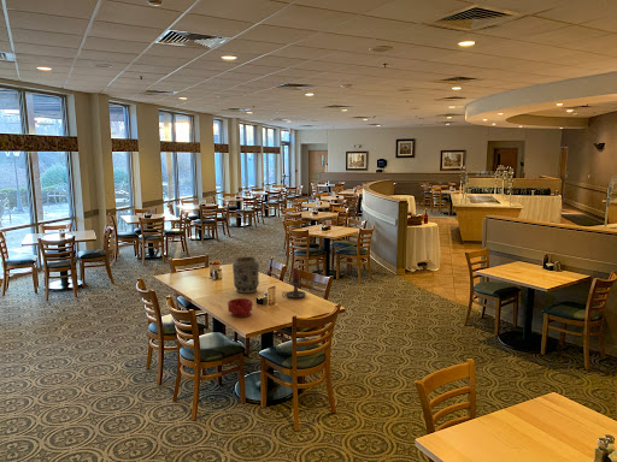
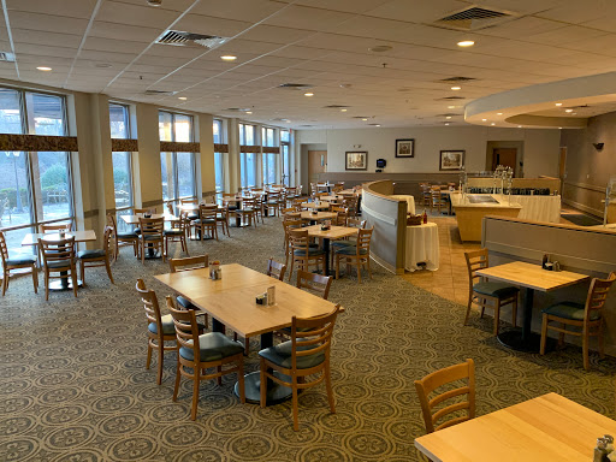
- vase [231,256,260,295]
- candle holder [281,267,307,300]
- bowl [227,297,253,319]
